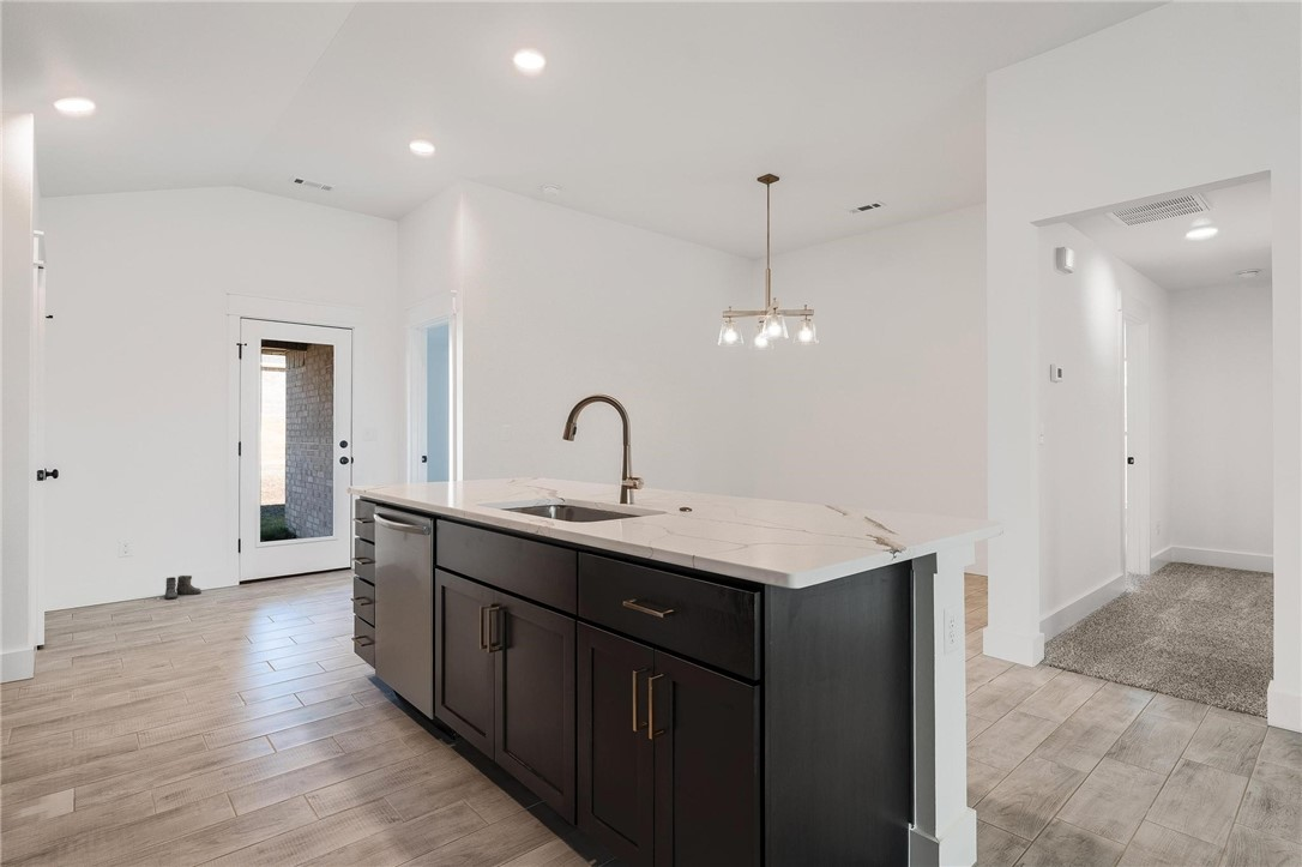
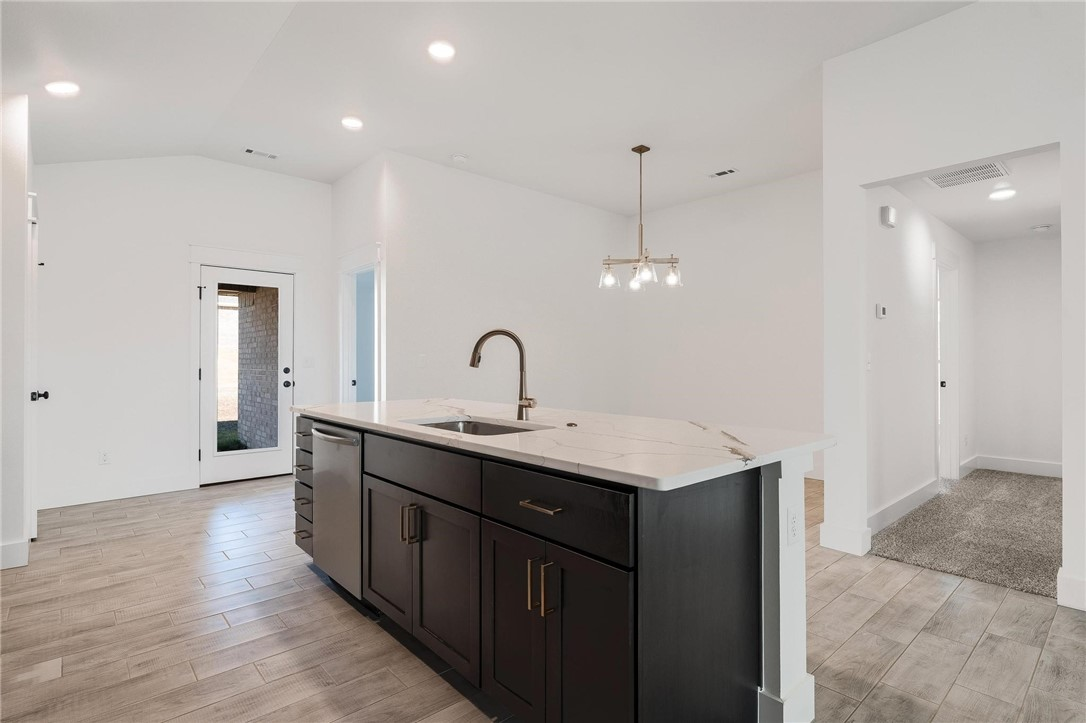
- boots [161,574,203,601]
